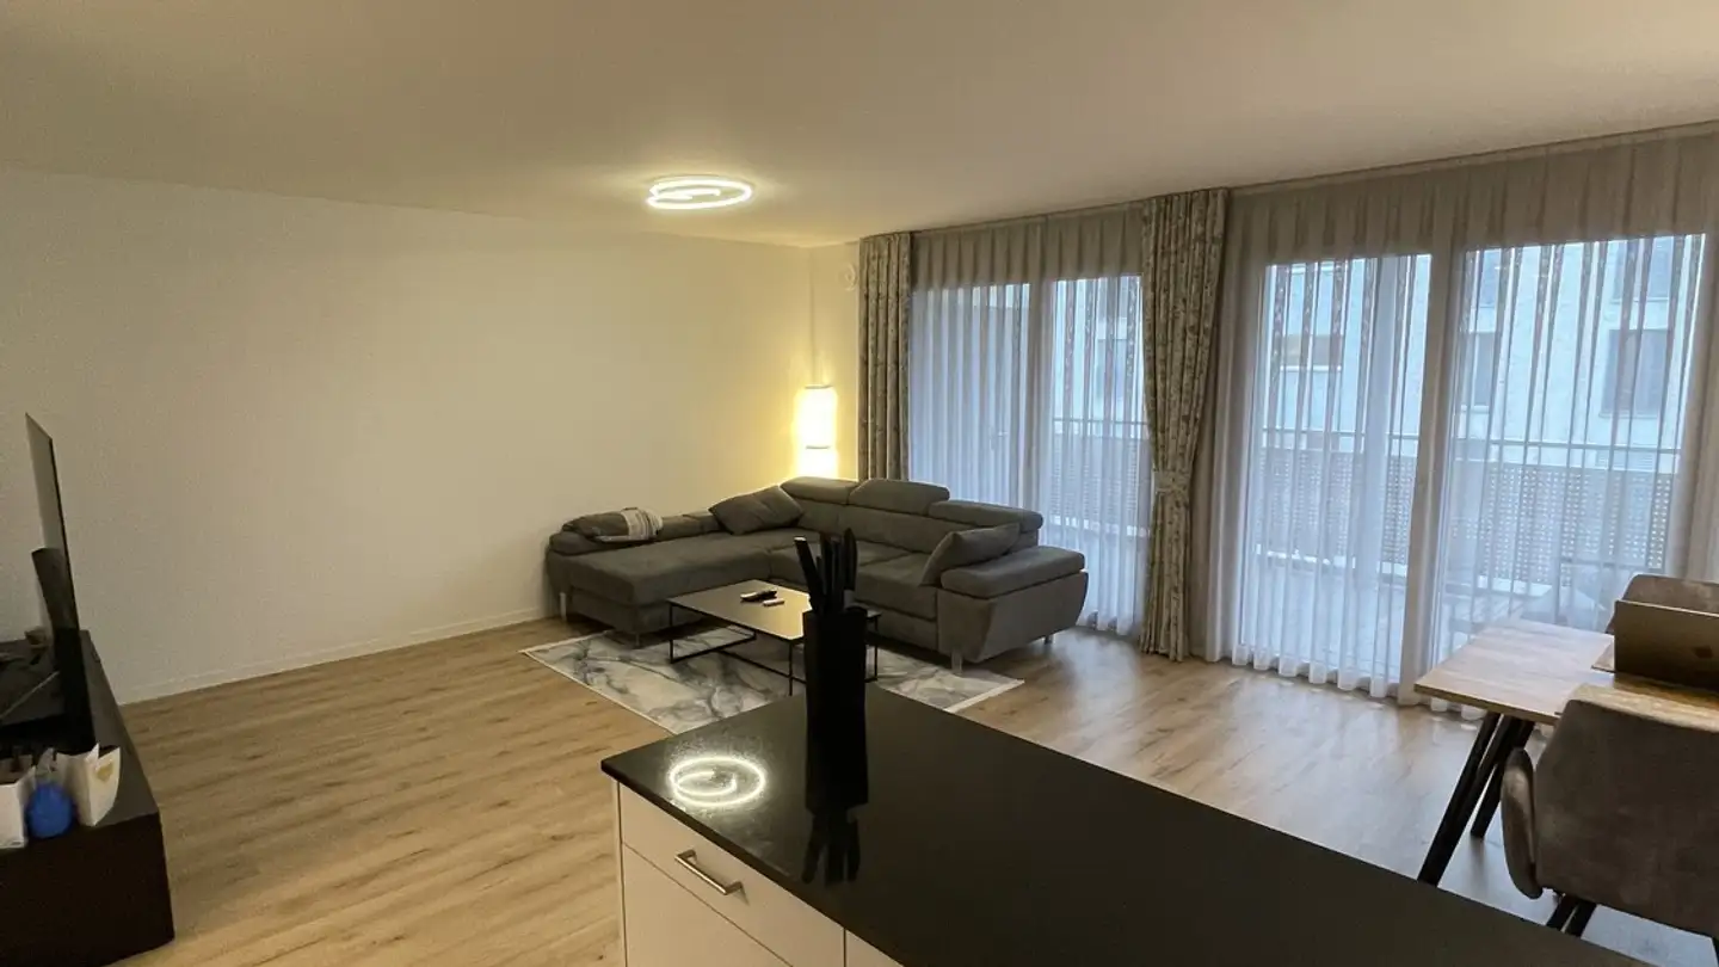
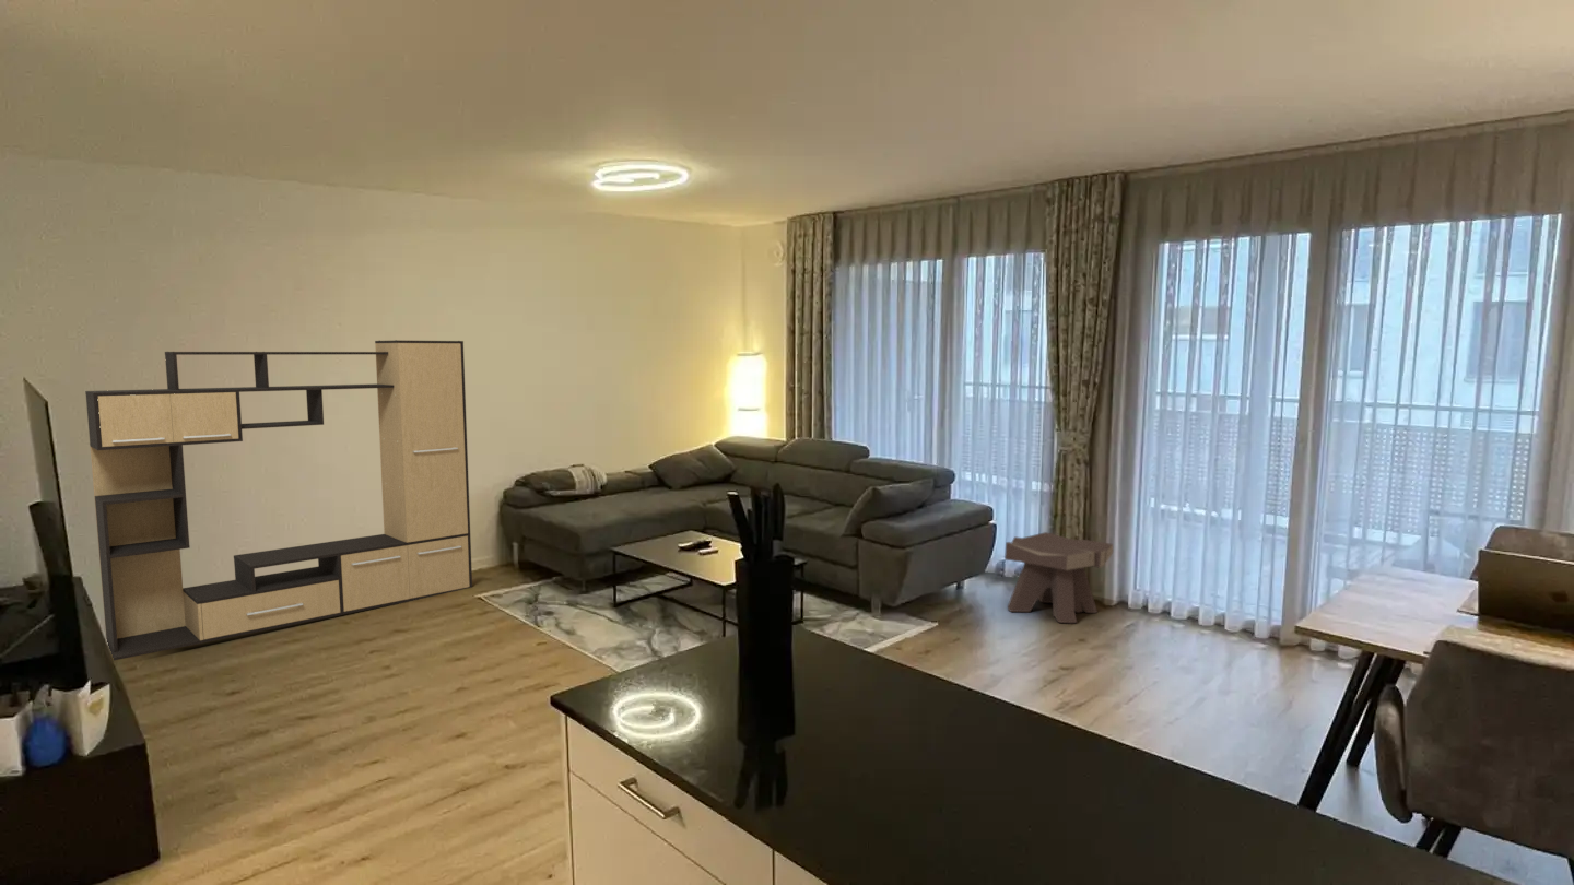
+ side table [1003,531,1114,624]
+ media console [84,339,473,661]
